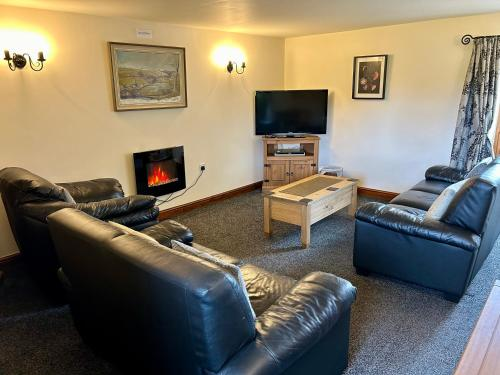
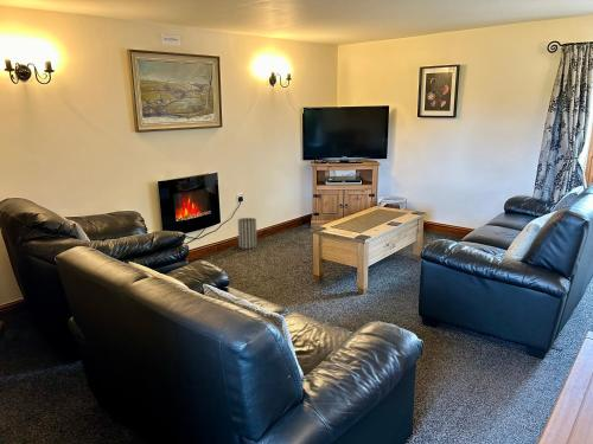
+ wastebasket [237,217,259,250]
